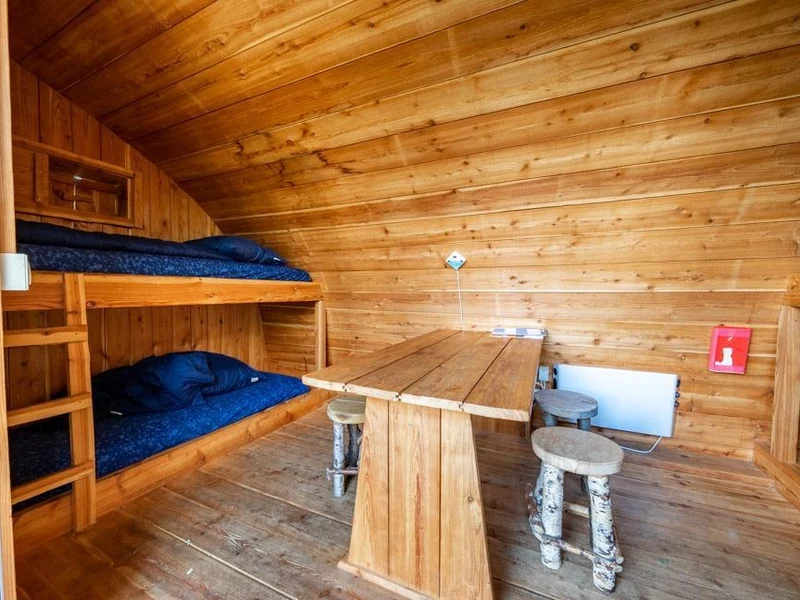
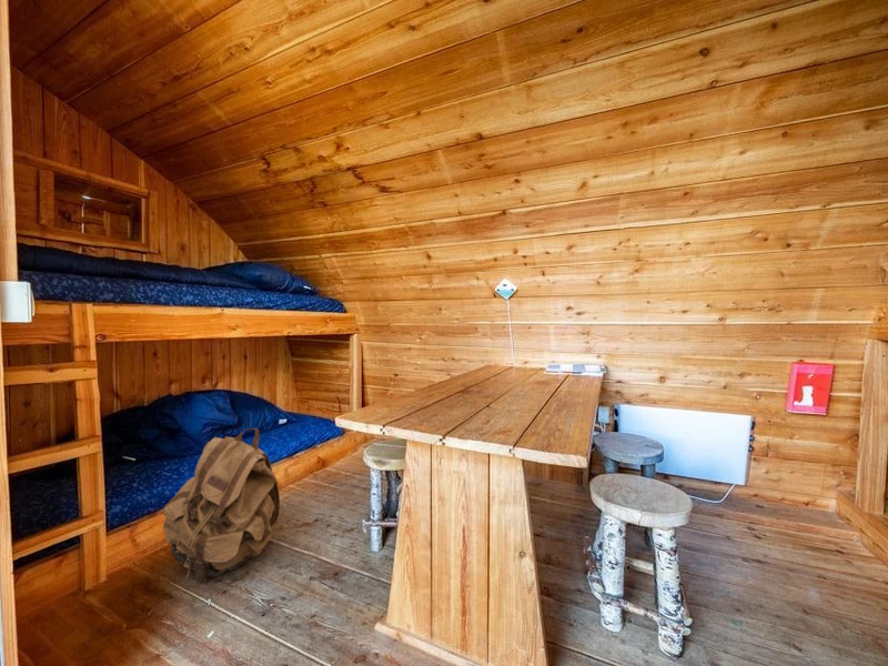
+ backpack [162,427,281,583]
